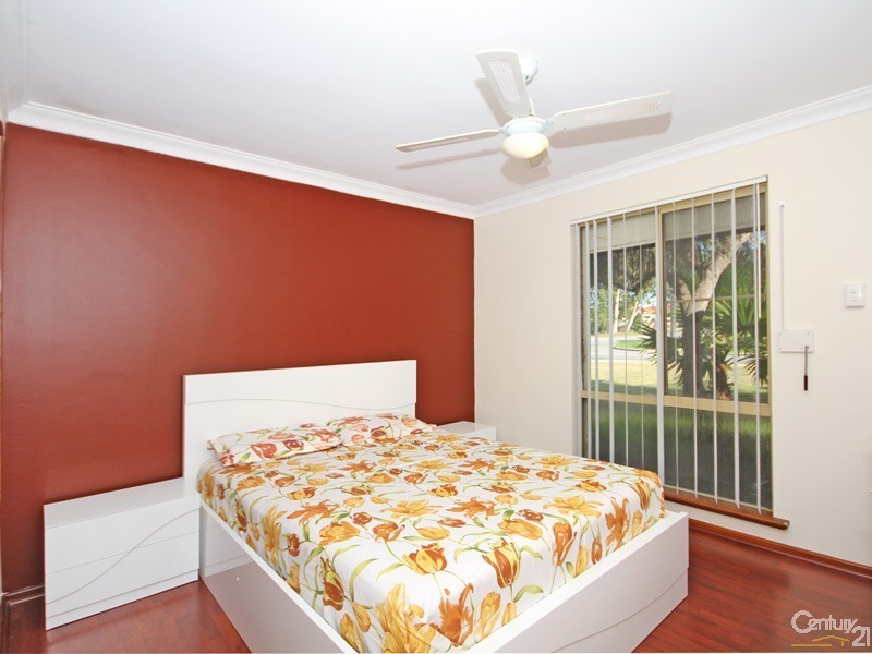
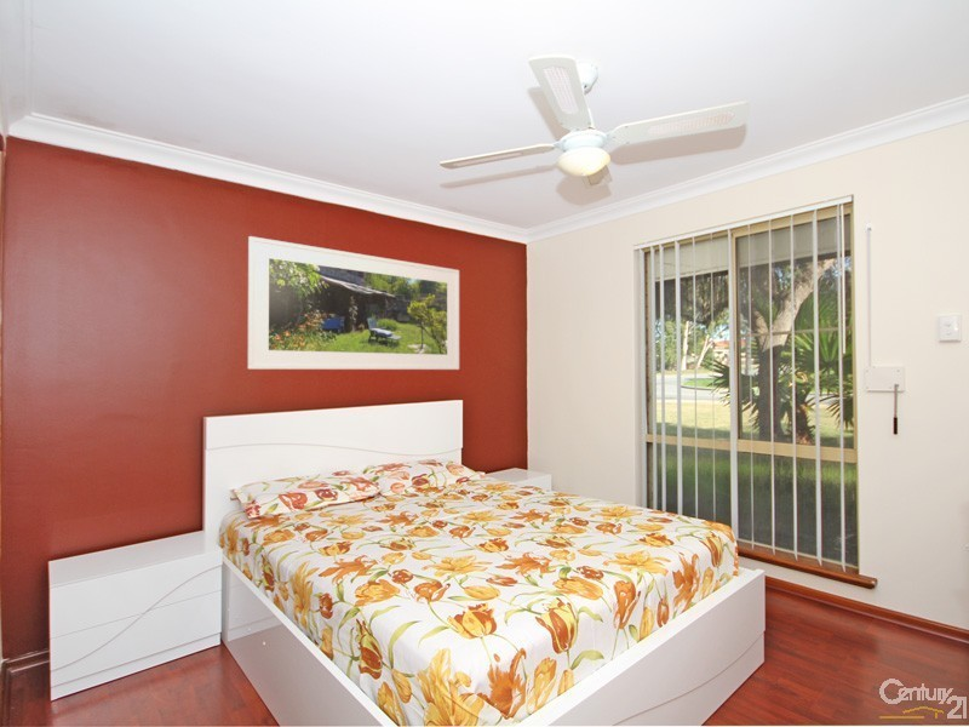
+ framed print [246,235,460,371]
